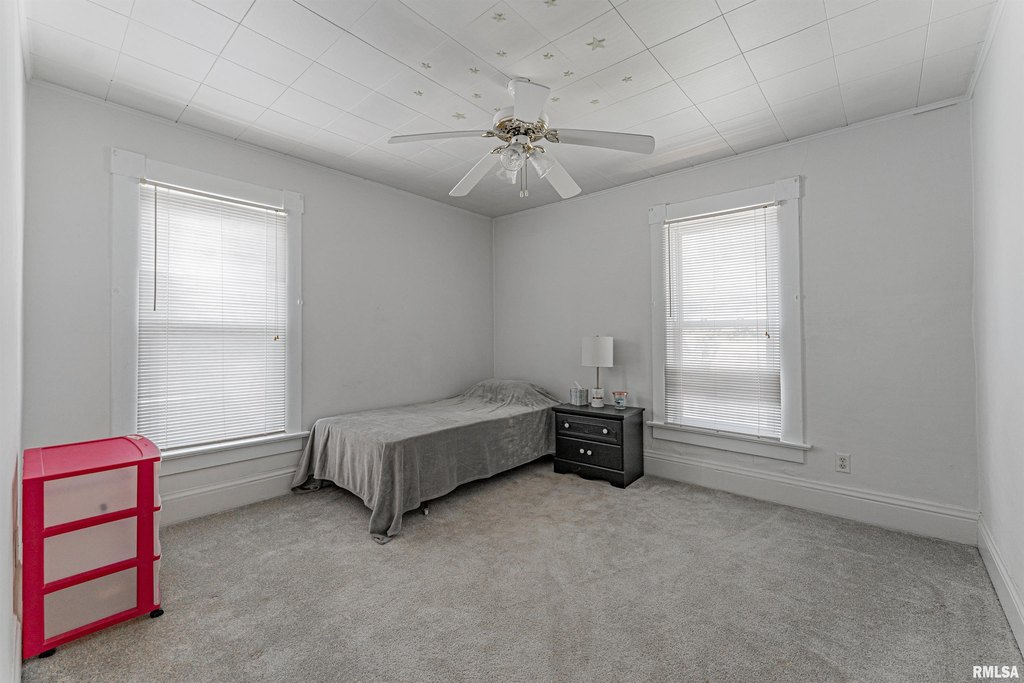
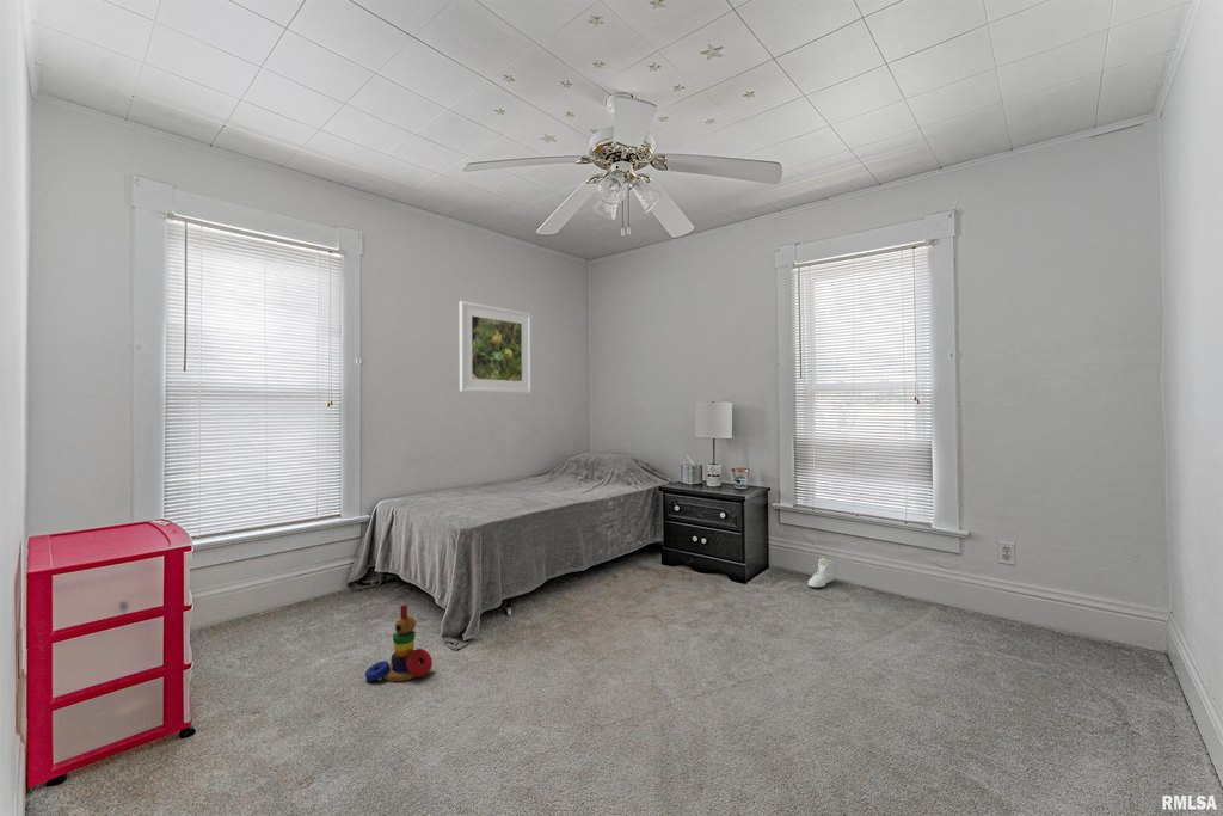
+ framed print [459,300,533,394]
+ sneaker [807,557,835,588]
+ stacking toy [364,603,434,682]
